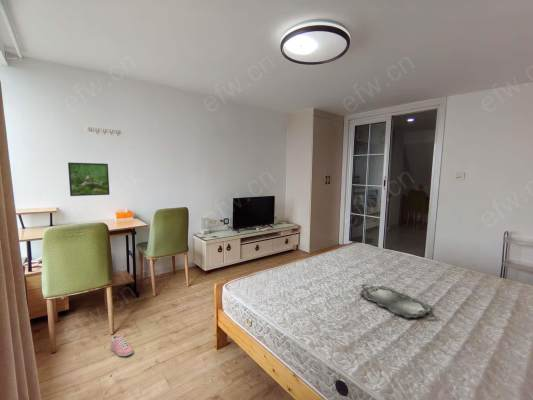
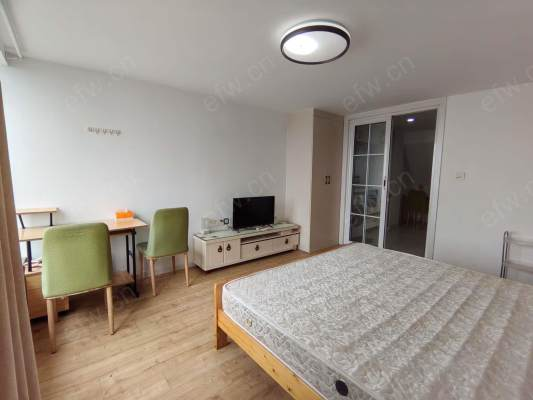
- serving tray [359,283,435,319]
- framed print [67,161,111,197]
- sneaker [110,333,134,357]
